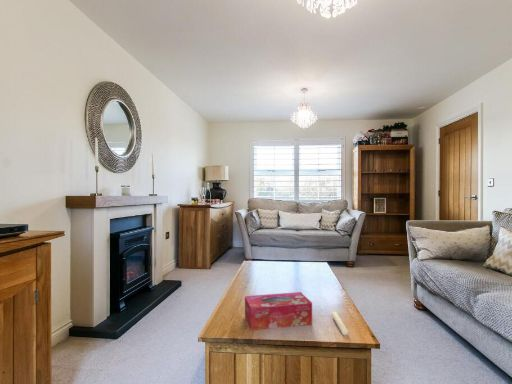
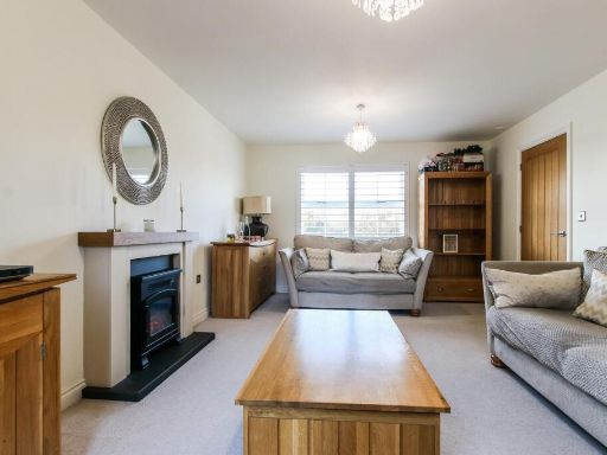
- candle [331,310,349,336]
- tissue box [244,291,313,331]
